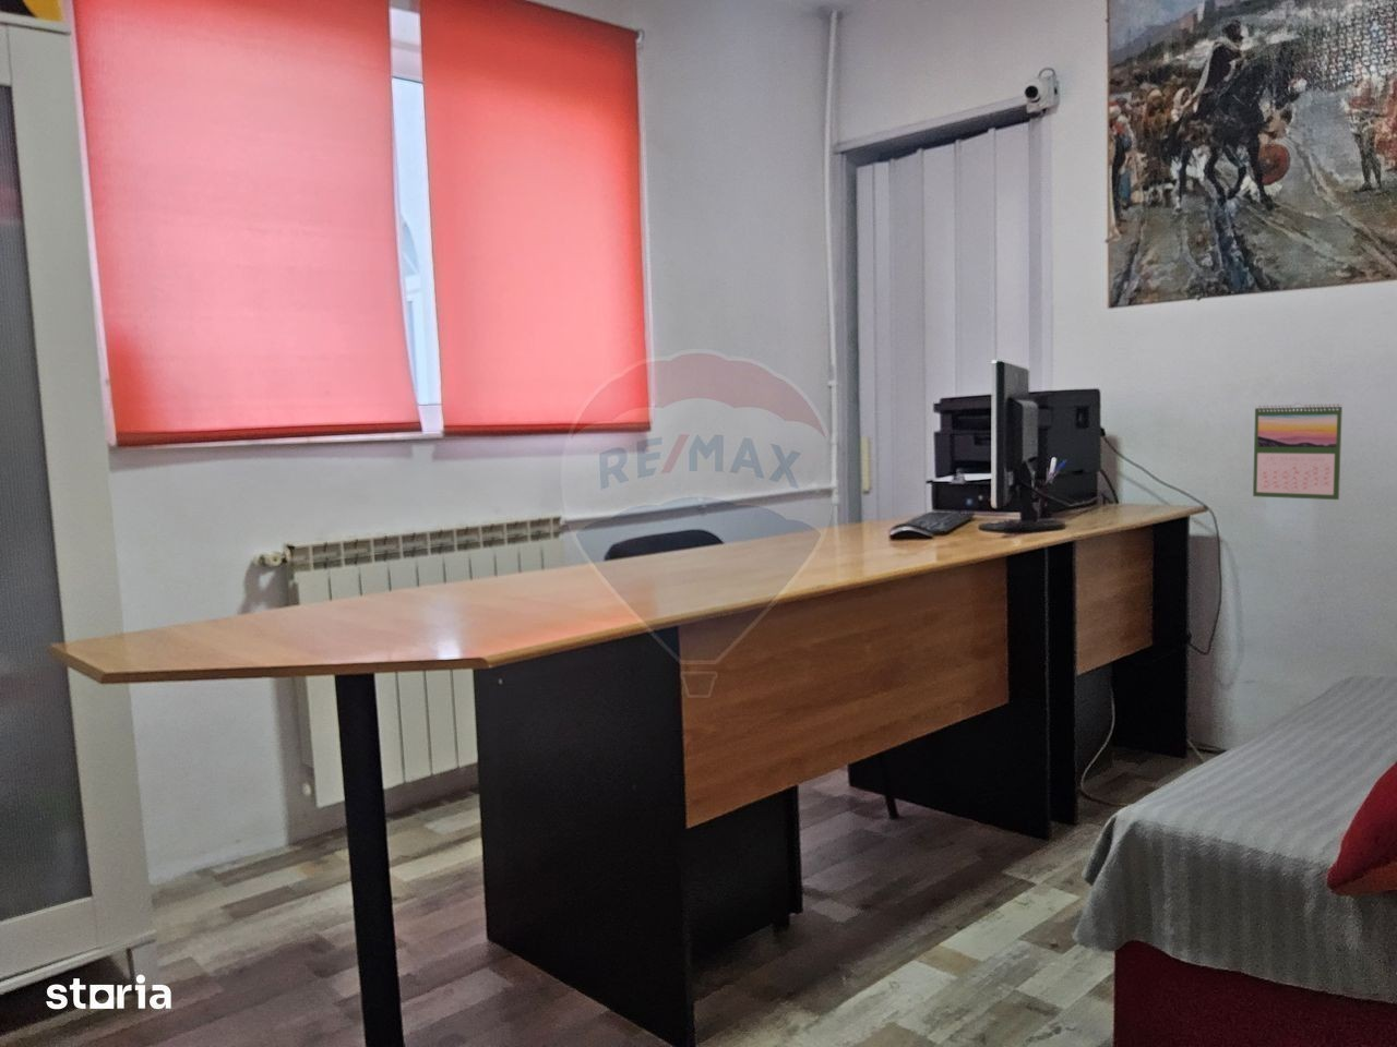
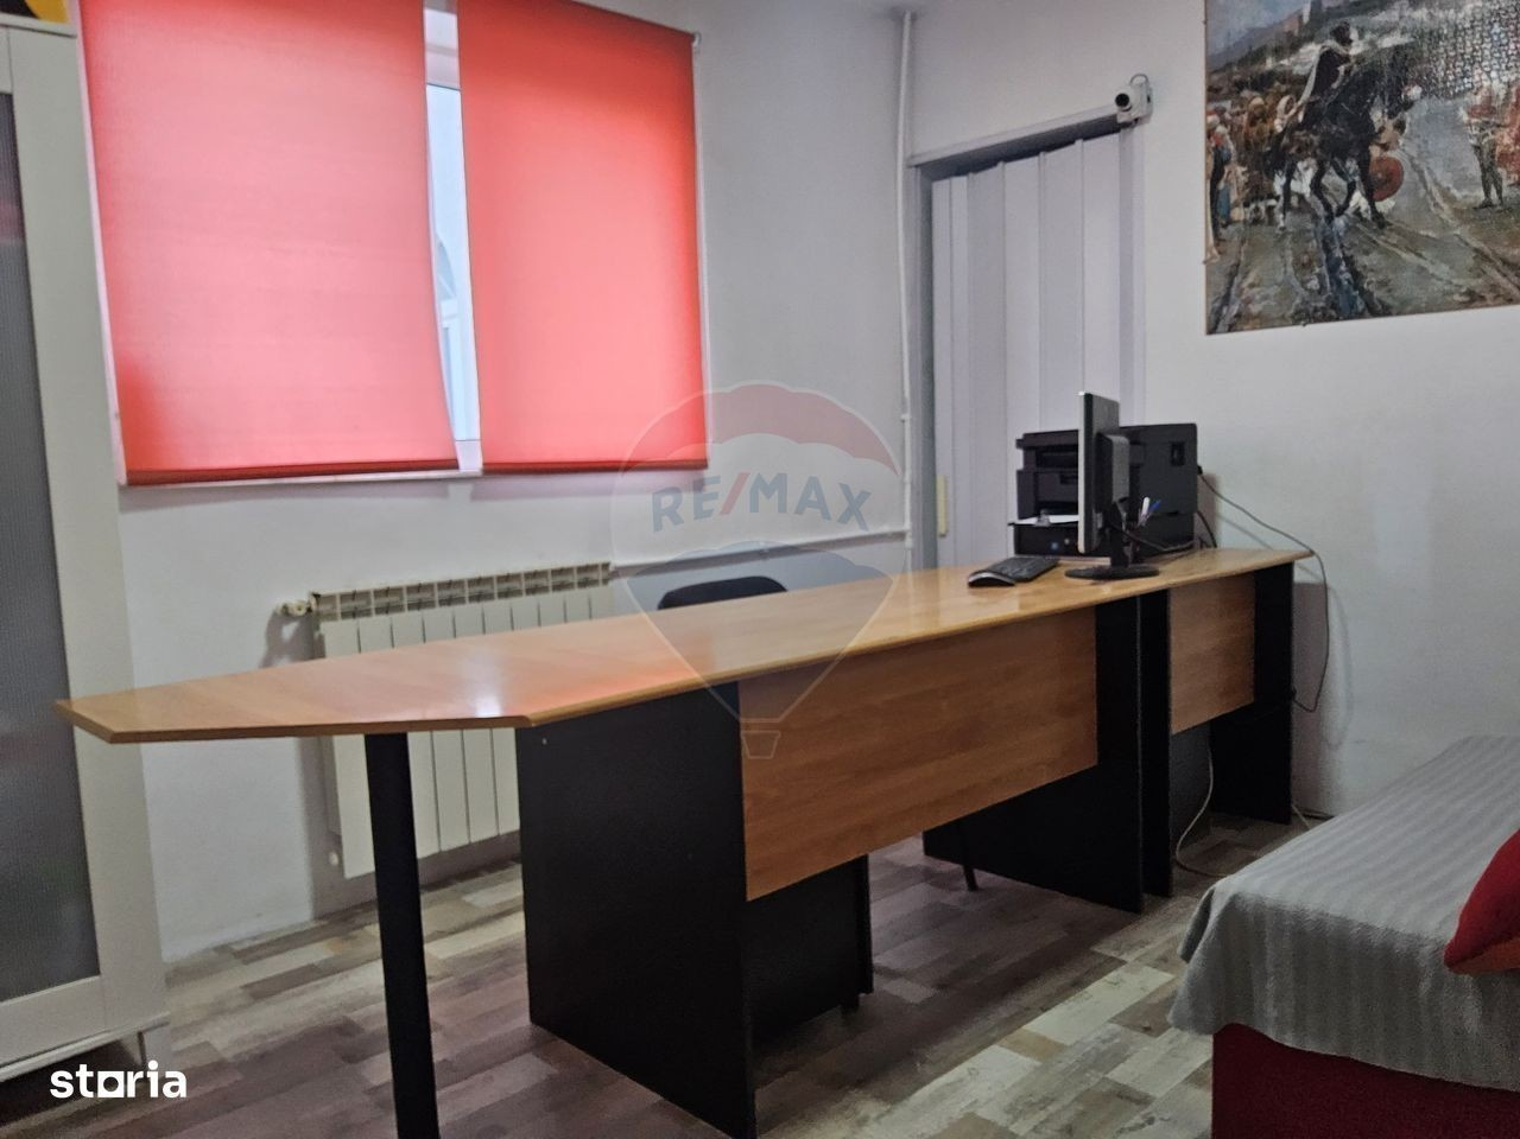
- calendar [1252,403,1343,500]
